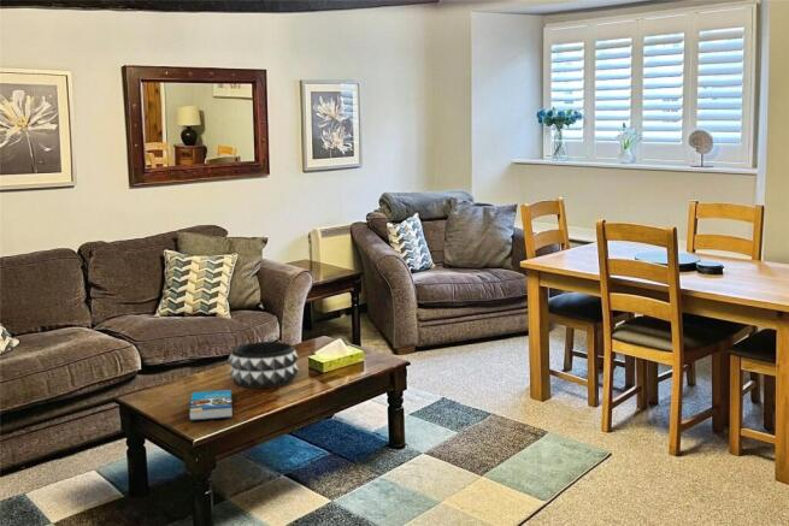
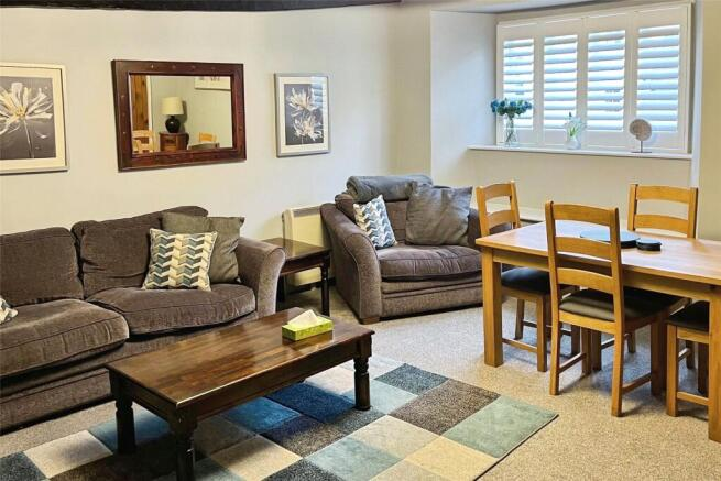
- book [188,389,234,421]
- decorative bowl [226,341,300,389]
